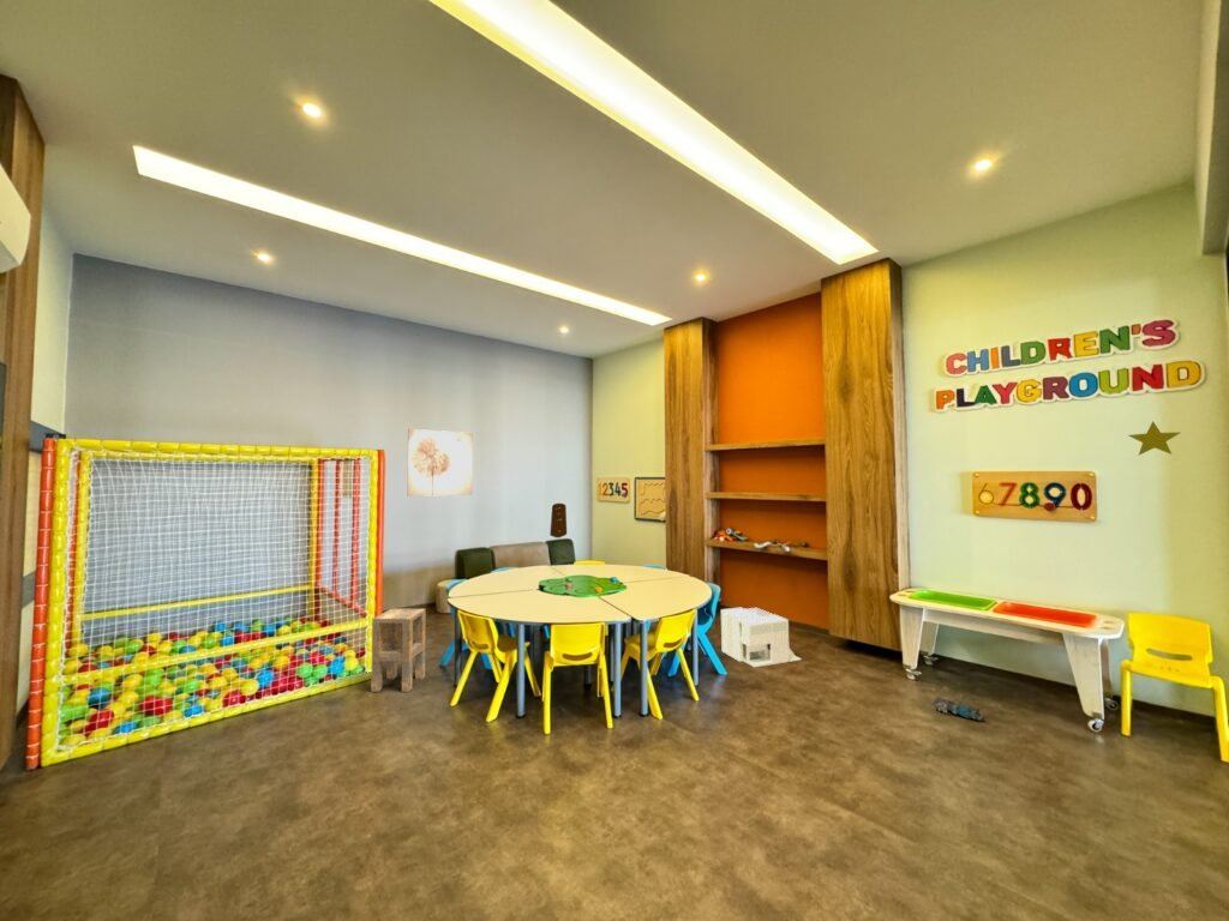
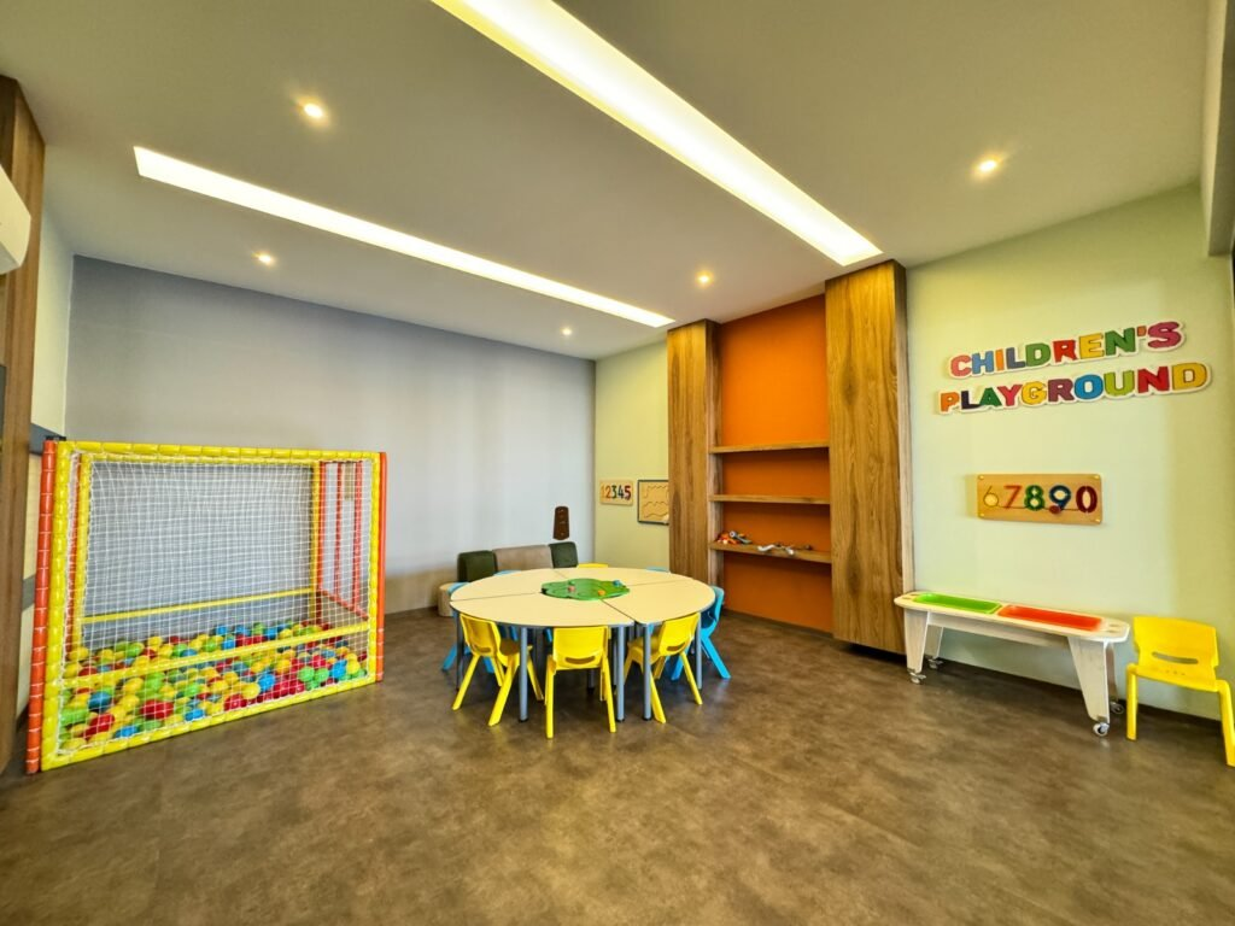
- spaceship [931,697,984,721]
- side table [370,608,427,693]
- architectural model [720,607,803,668]
- decorative star [1127,420,1182,456]
- wall art [407,428,474,498]
